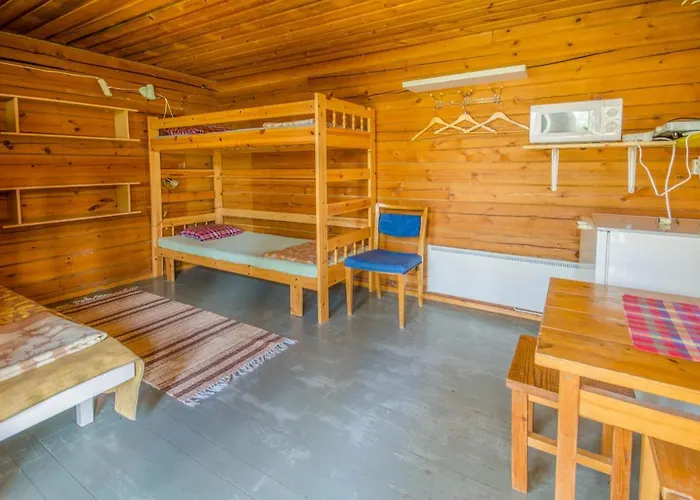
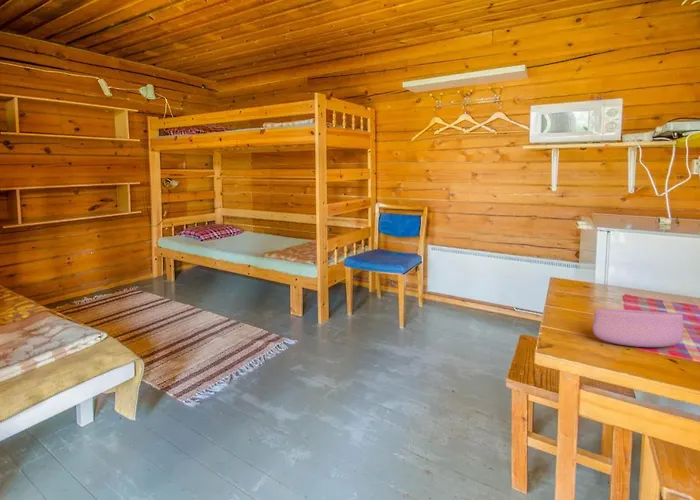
+ bowl [592,308,684,348]
